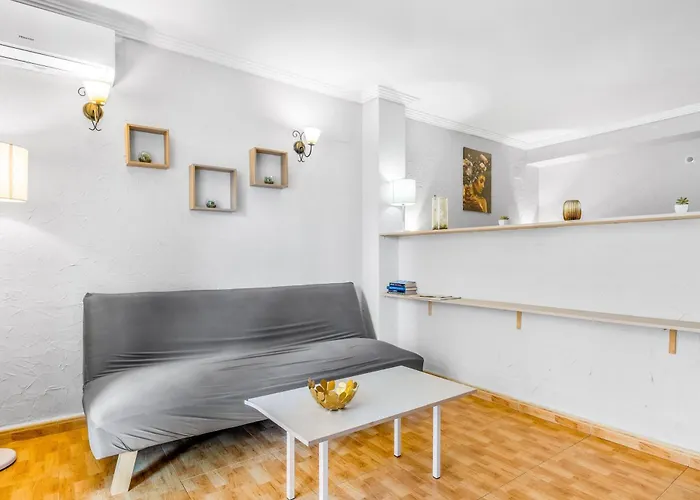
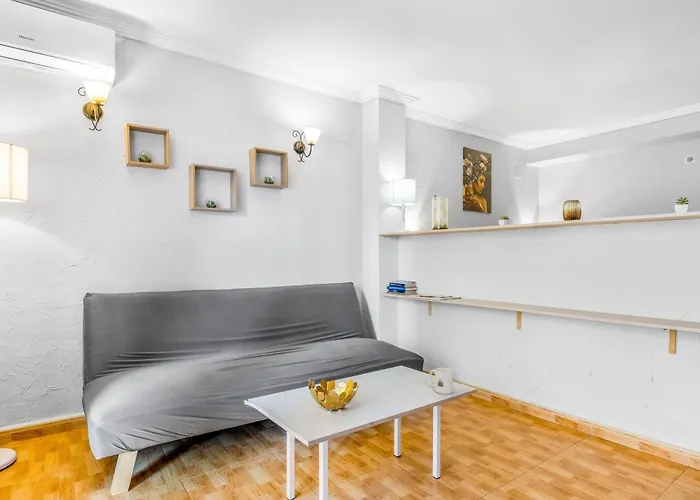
+ mug [428,367,454,395]
